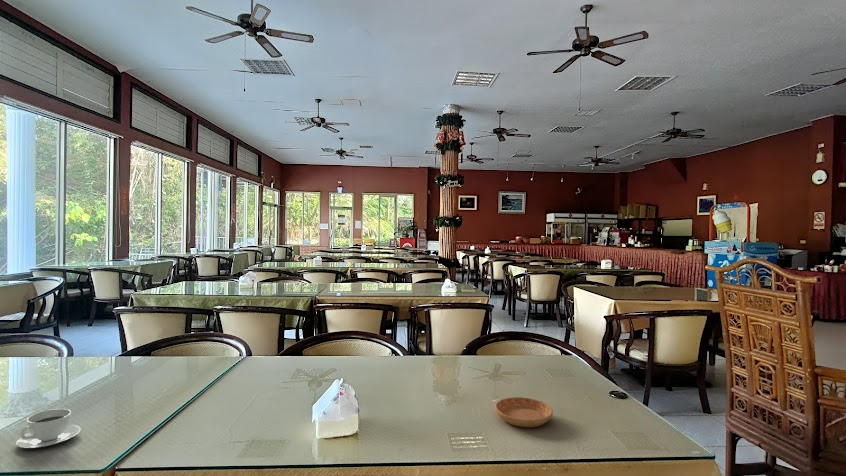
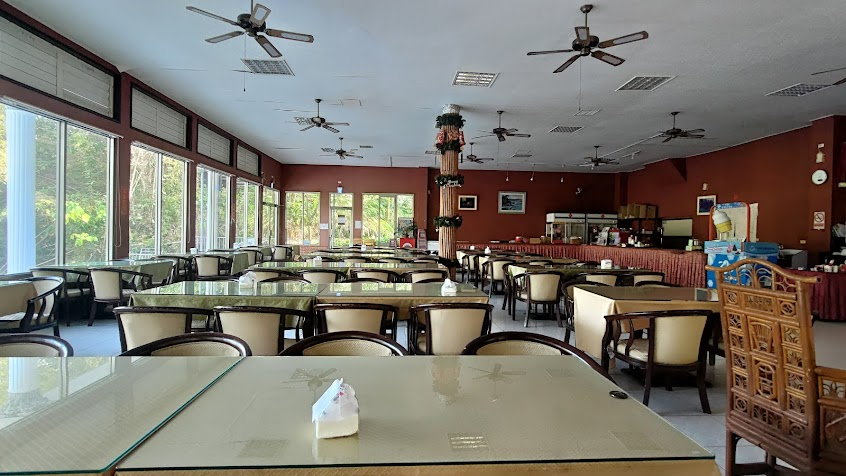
- teacup [15,408,82,449]
- saucer [494,396,554,428]
